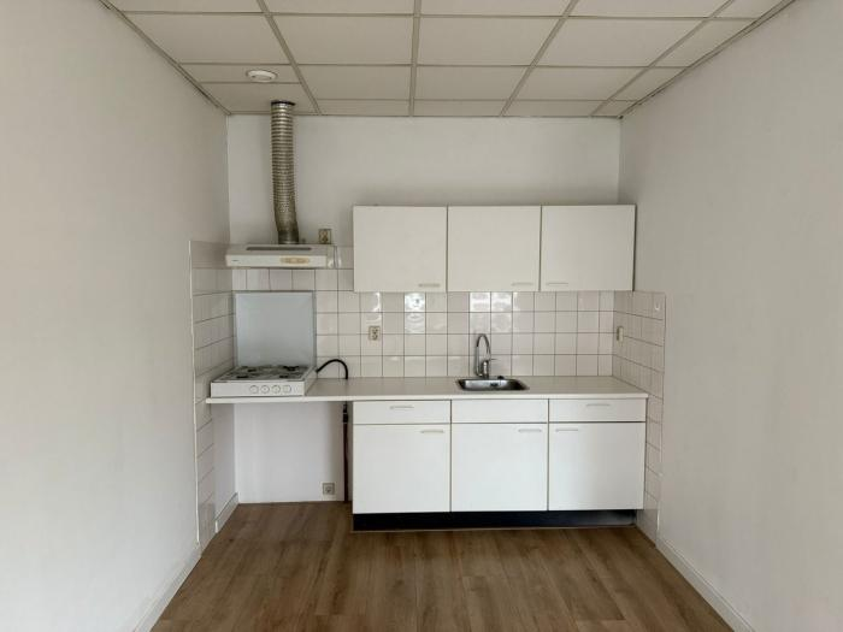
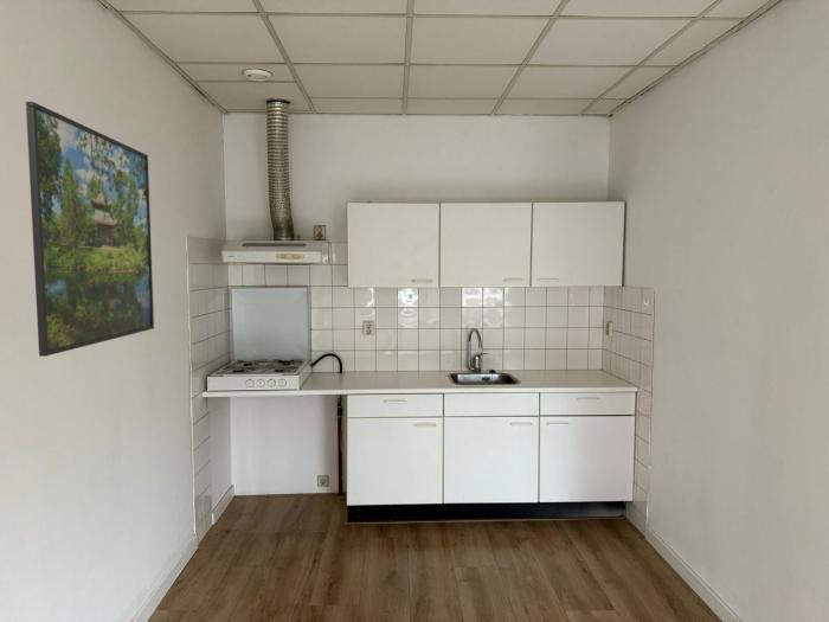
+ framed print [25,101,155,358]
